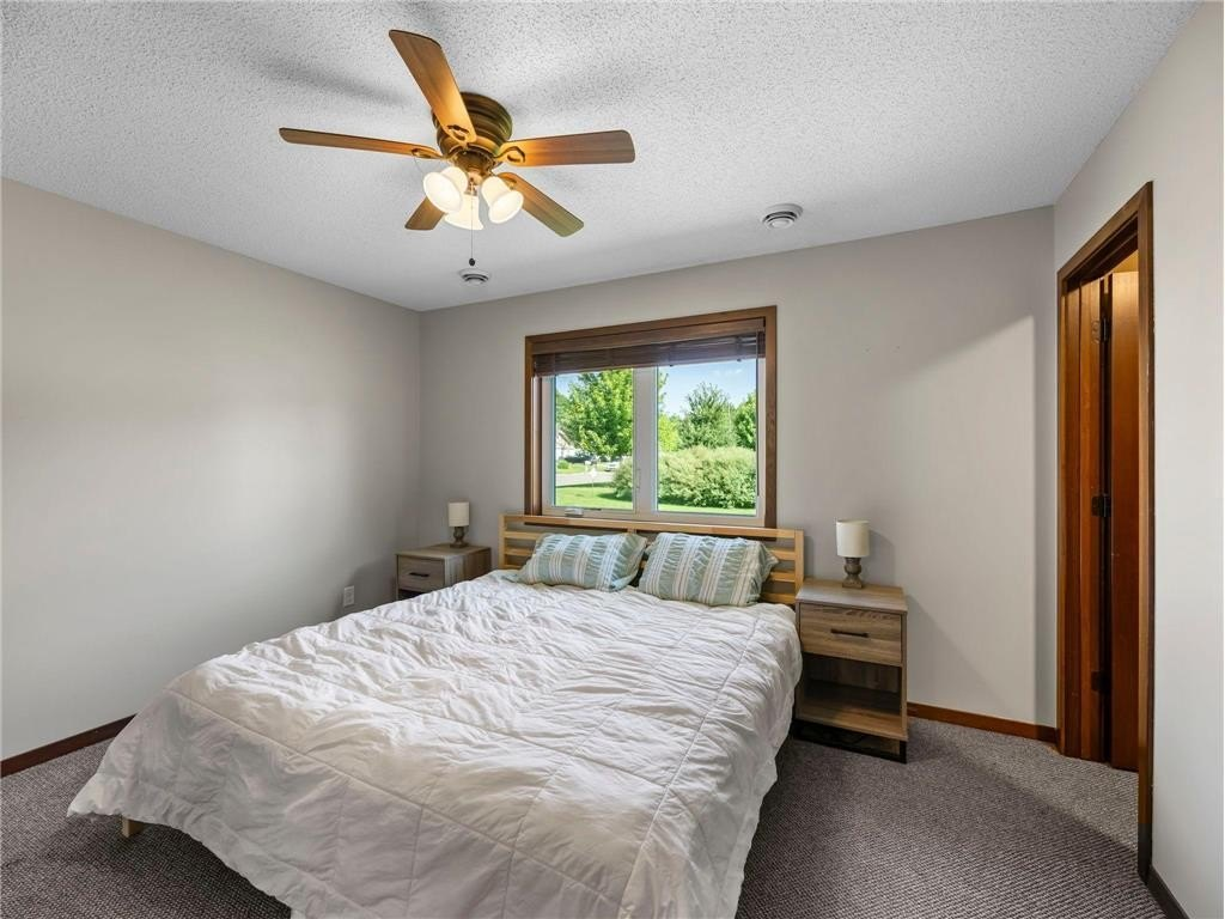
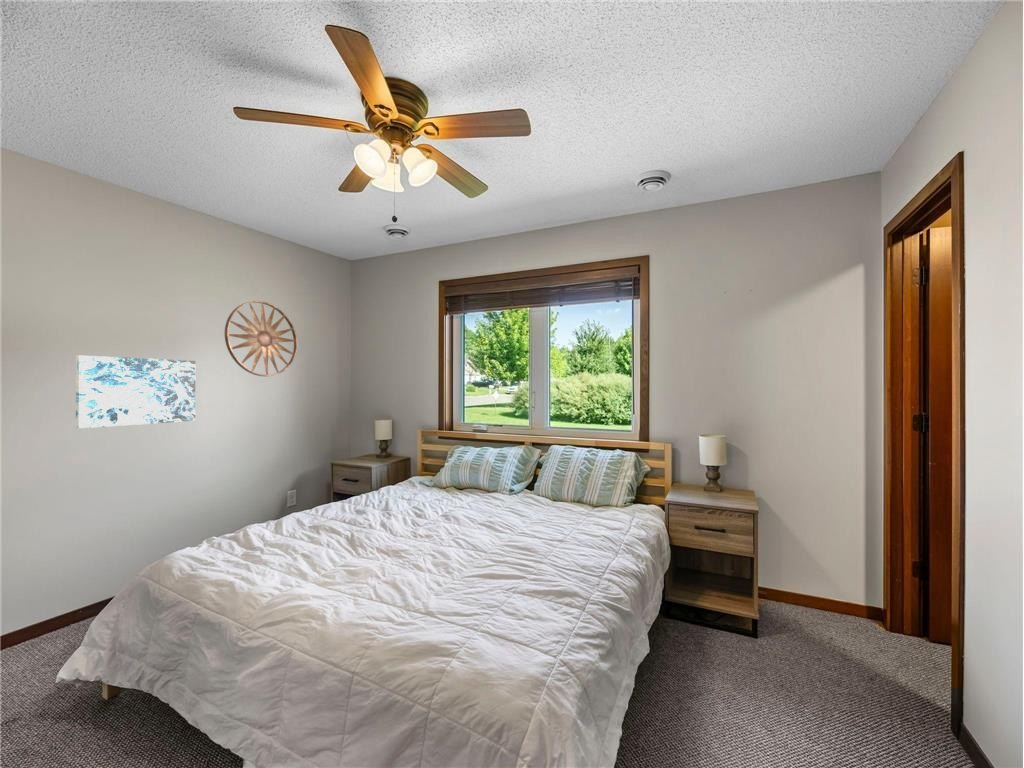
+ wall art [224,300,298,377]
+ wall art [75,355,196,429]
